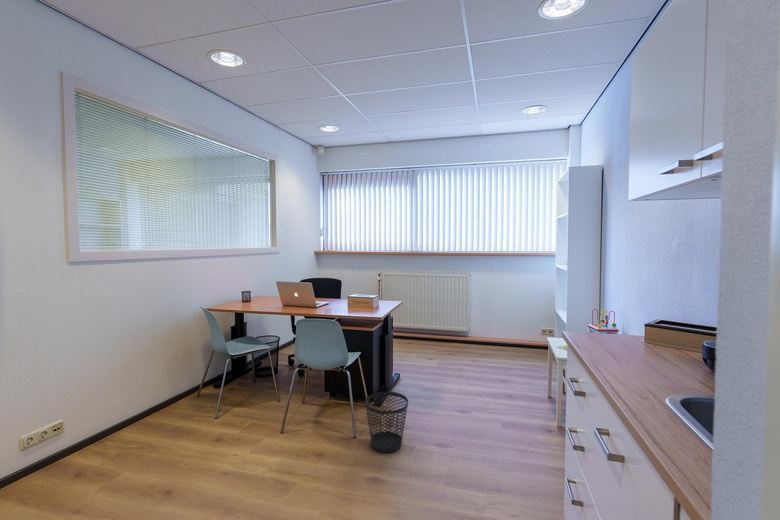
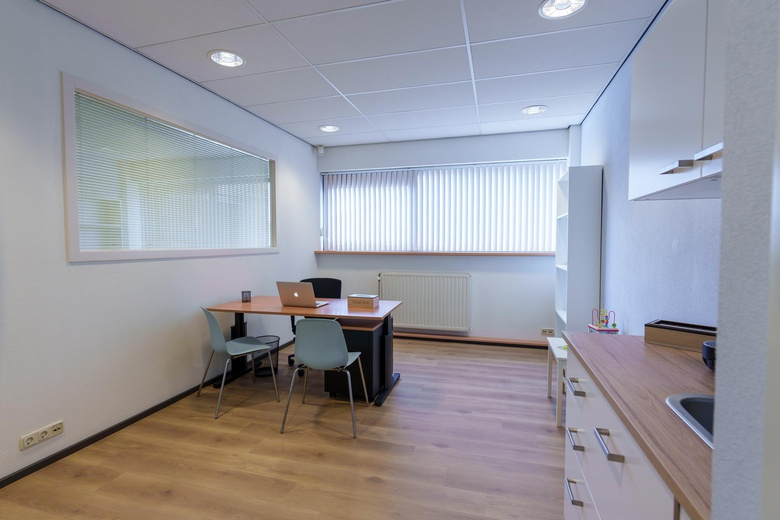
- wastebasket [364,391,409,453]
